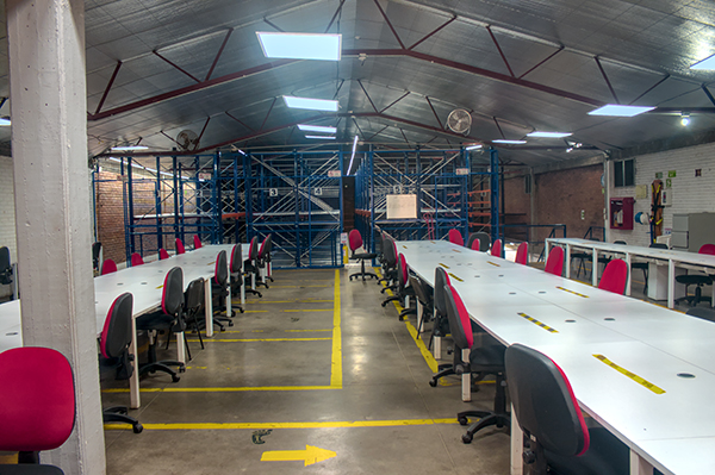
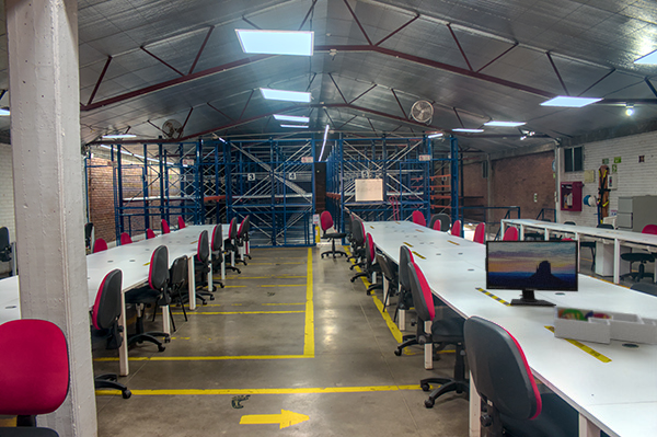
+ computer monitor [484,239,579,307]
+ desk organizer [553,306,657,346]
